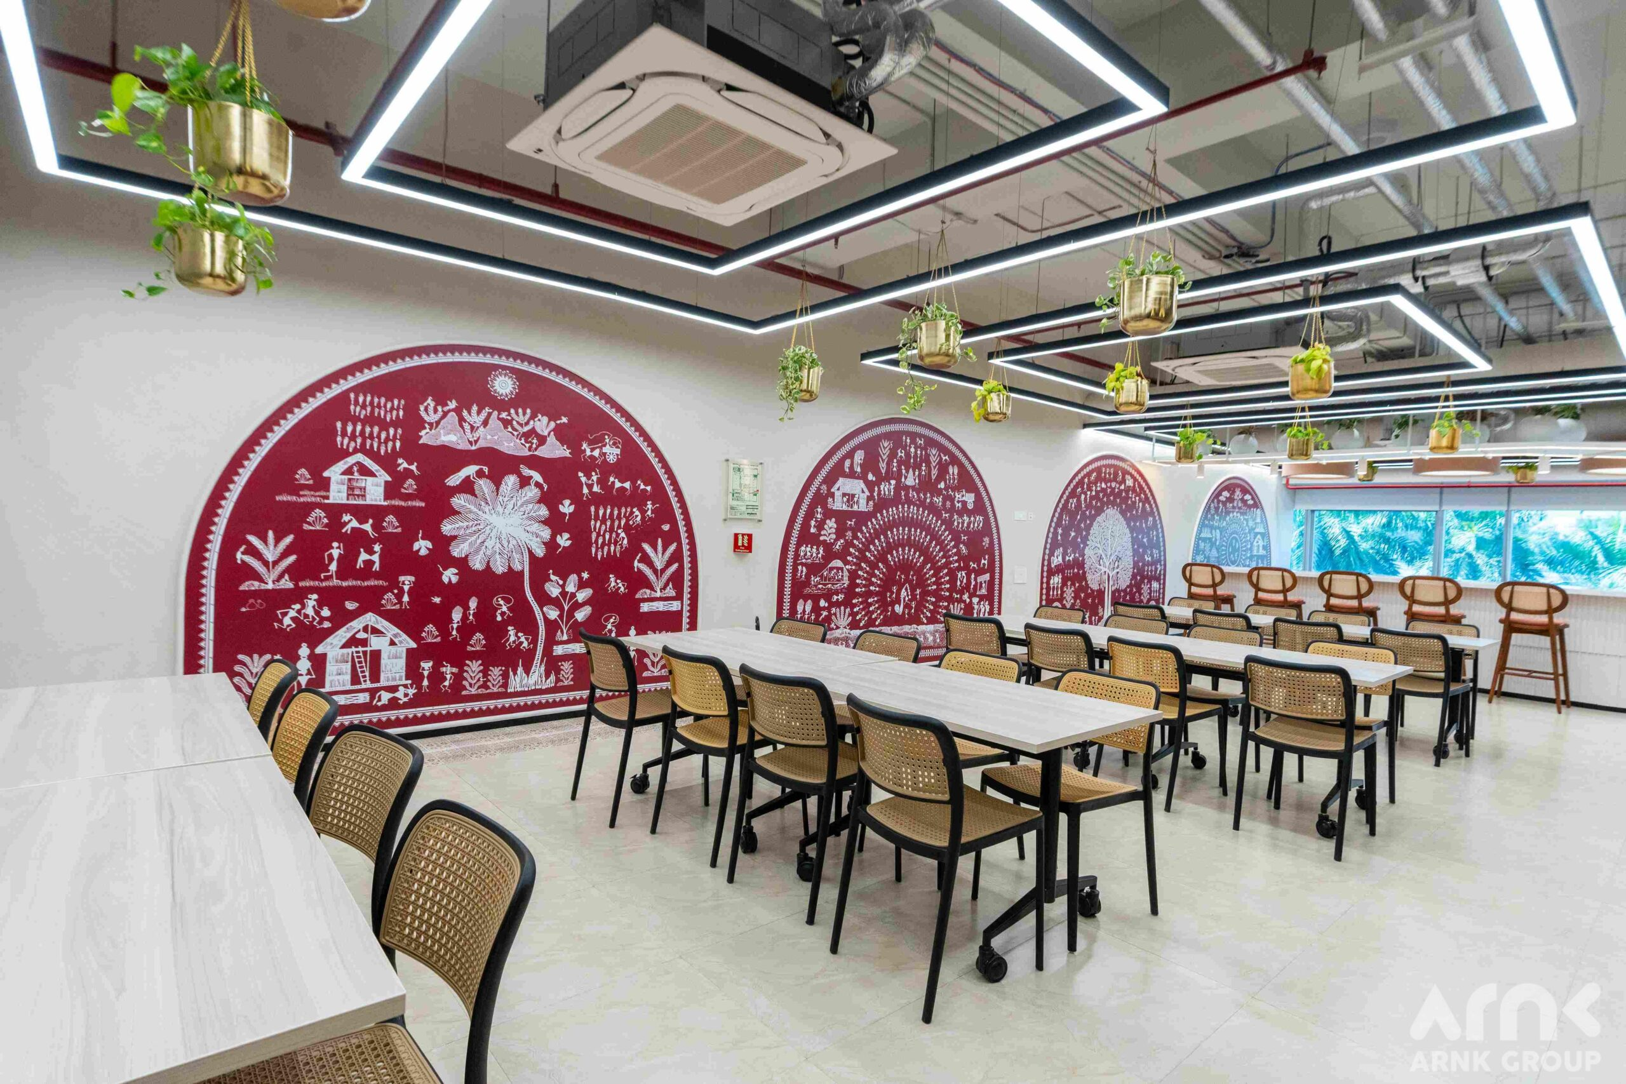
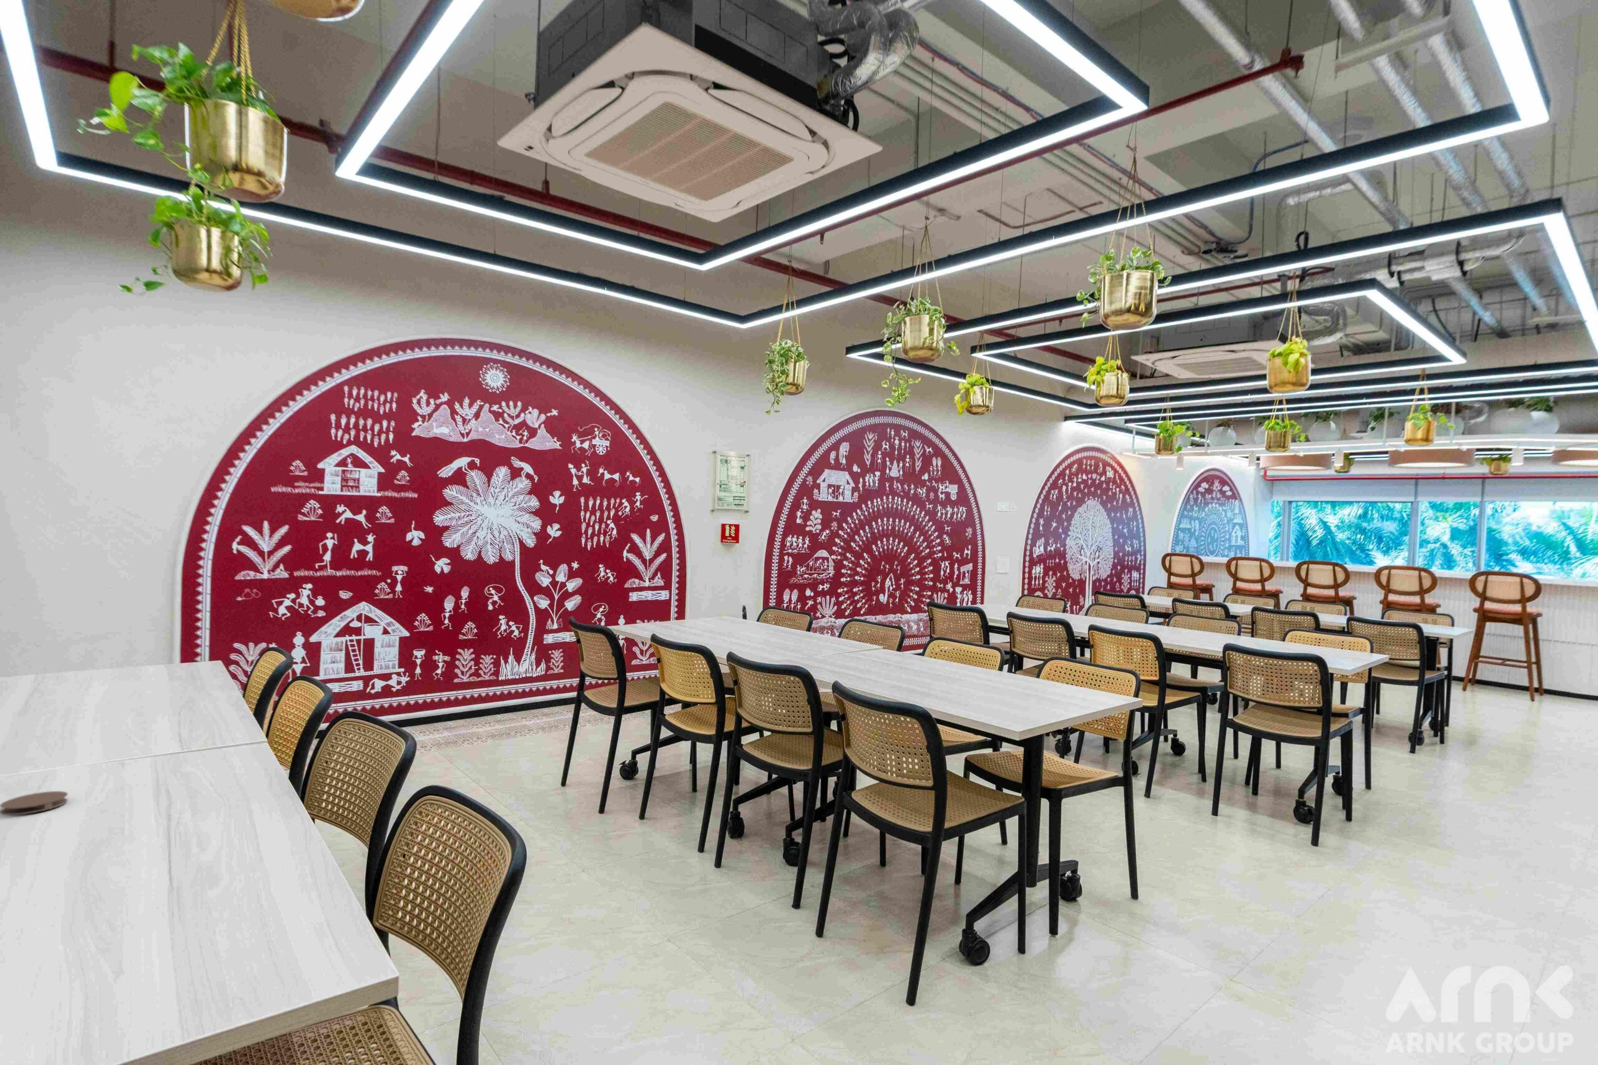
+ coaster [0,790,68,815]
